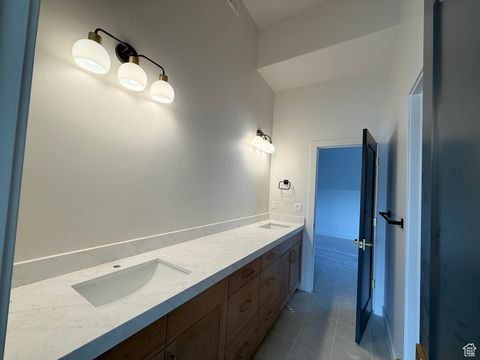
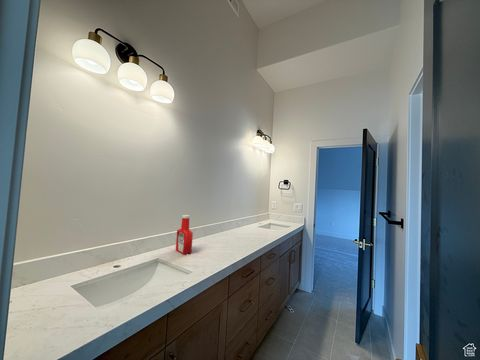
+ soap bottle [175,214,194,255]
